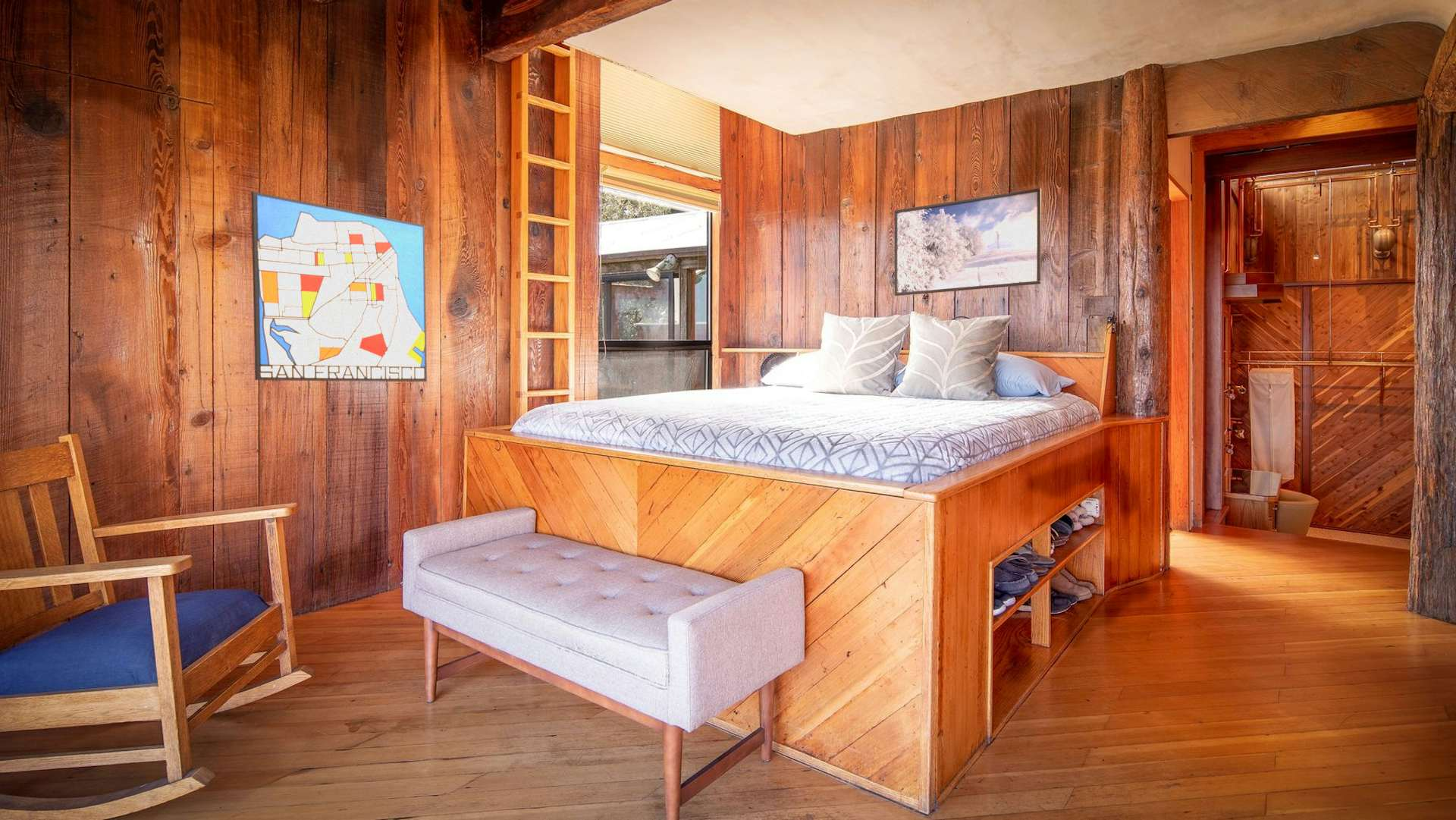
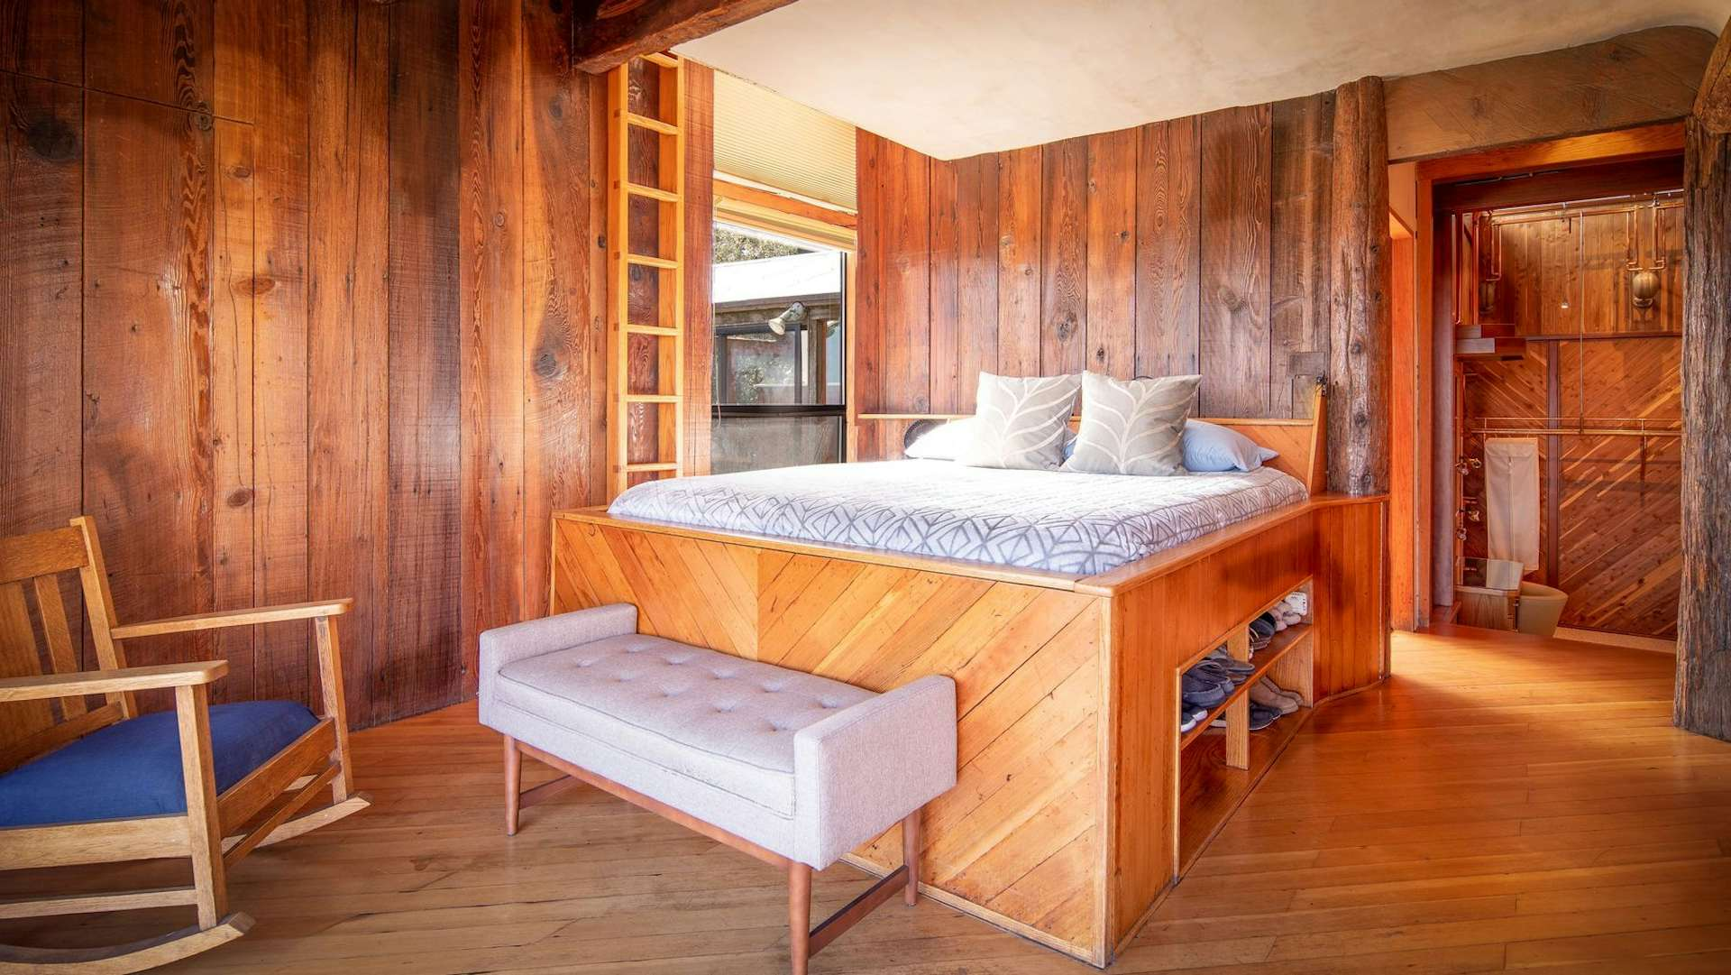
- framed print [894,187,1042,297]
- wall art [250,191,428,382]
